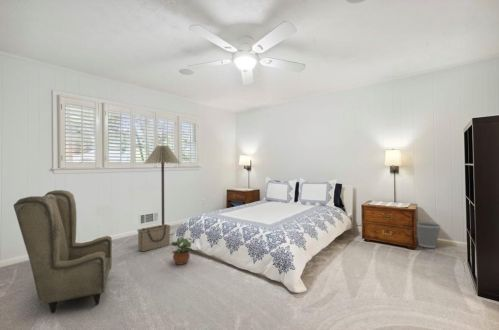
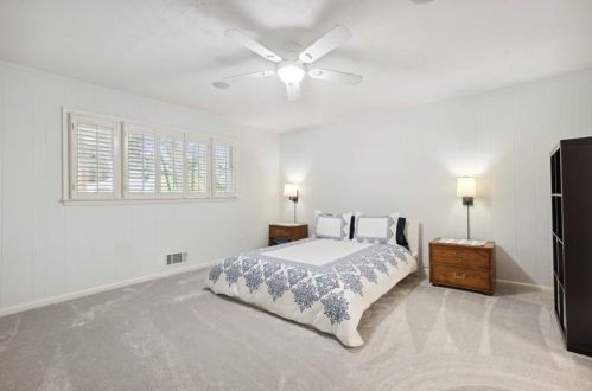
- basket [136,223,172,252]
- floor lamp [143,144,182,236]
- potted plant [170,235,196,266]
- armchair [13,189,113,314]
- wastebasket [416,221,442,249]
